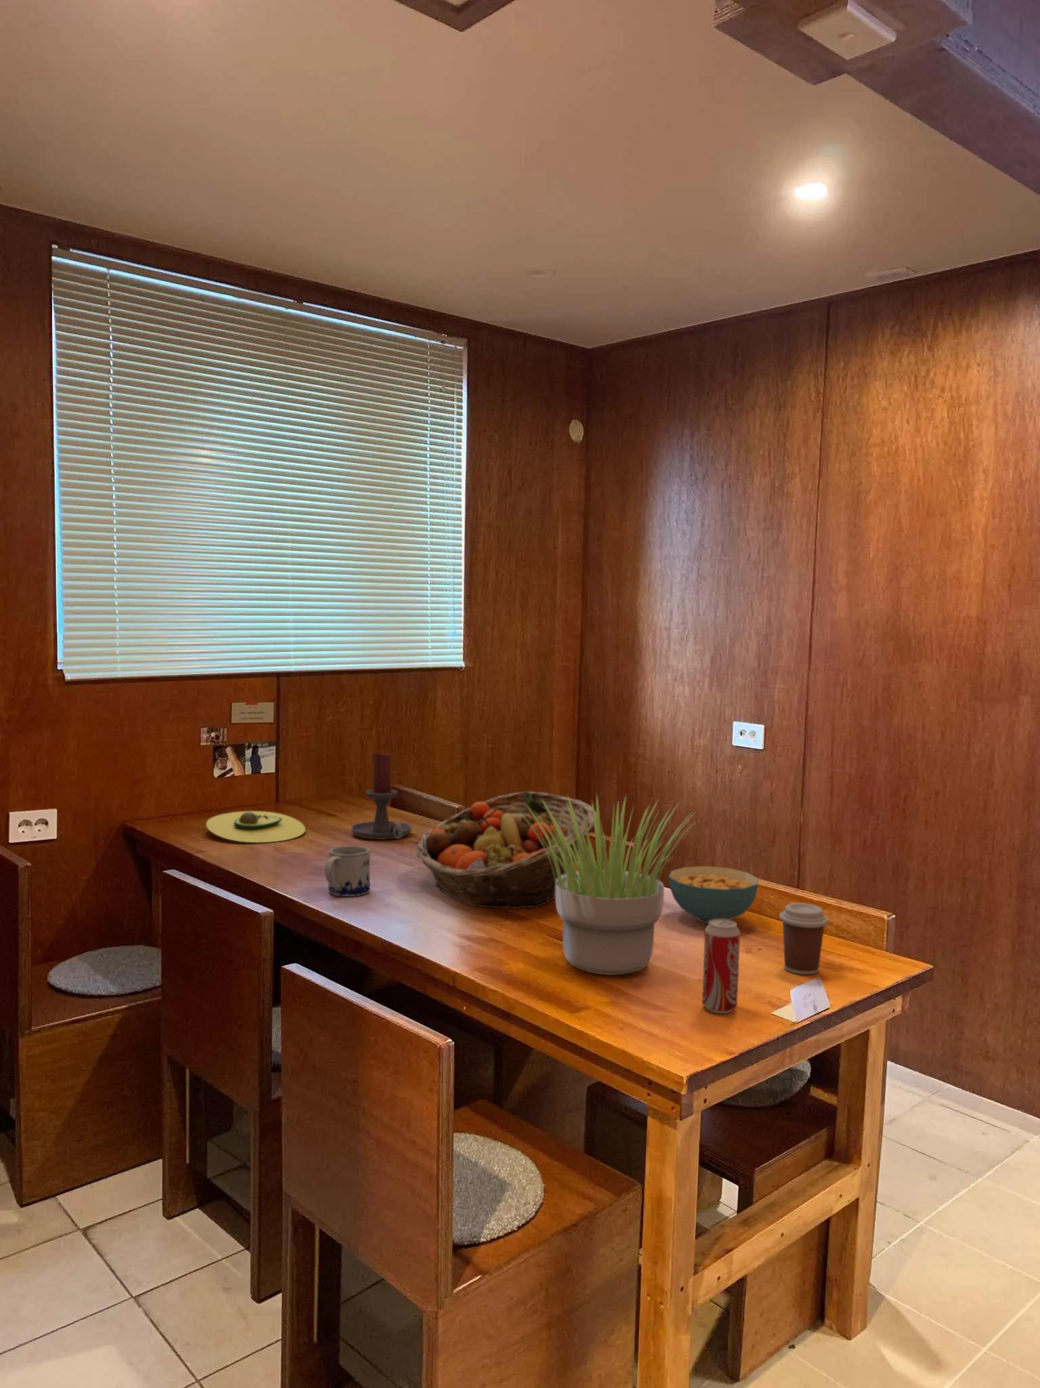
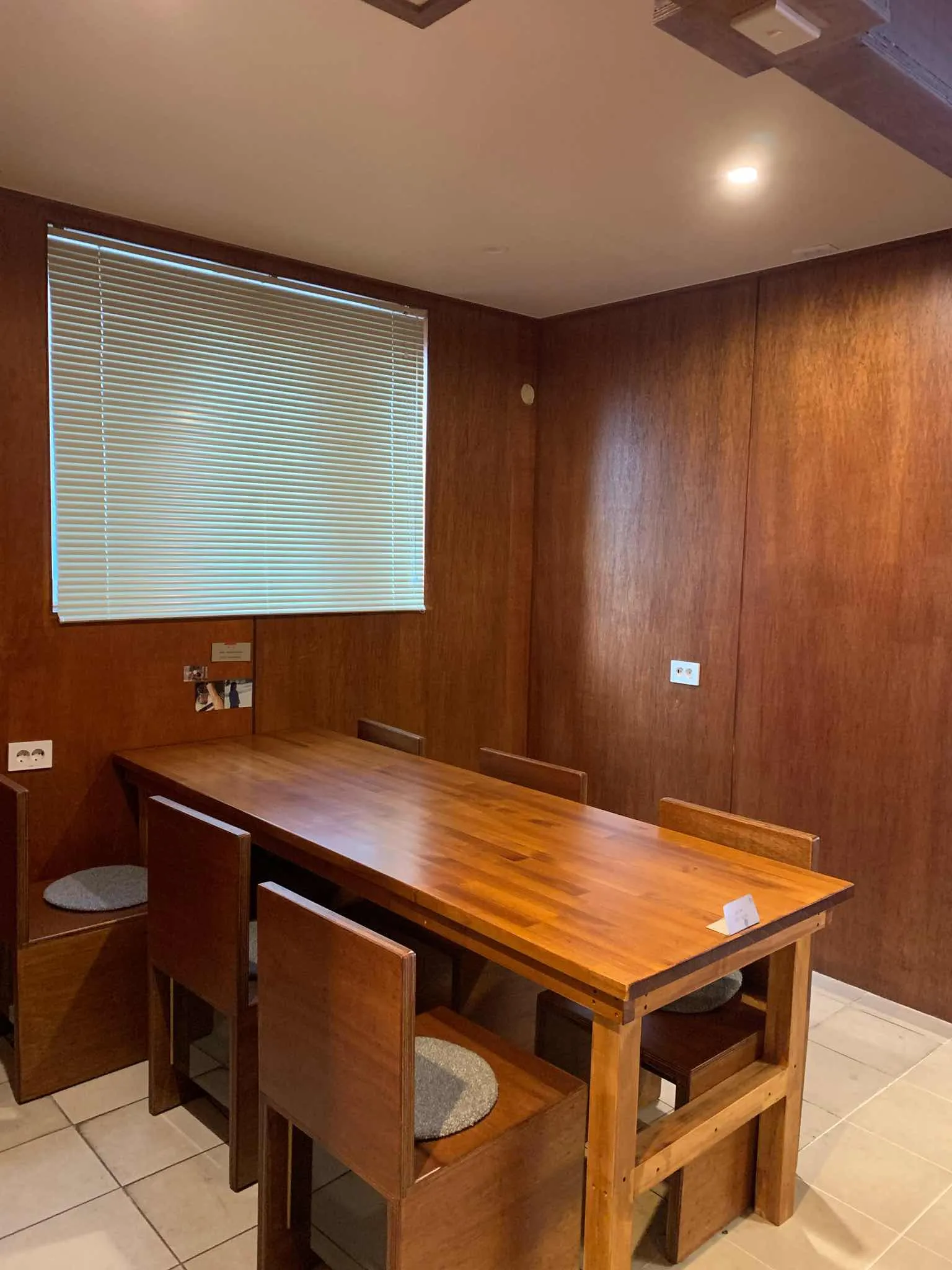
- fruit basket [416,790,596,909]
- beverage can [701,919,741,1014]
- cereal bowl [669,866,759,925]
- candle holder [351,750,412,840]
- avocado [205,811,306,843]
- mug [323,845,371,897]
- coffee cup [779,902,829,975]
- potted plant [519,793,700,976]
